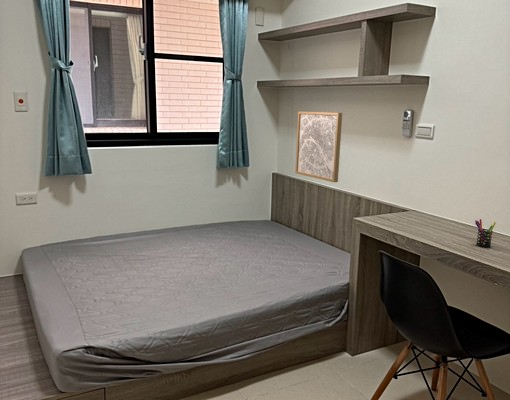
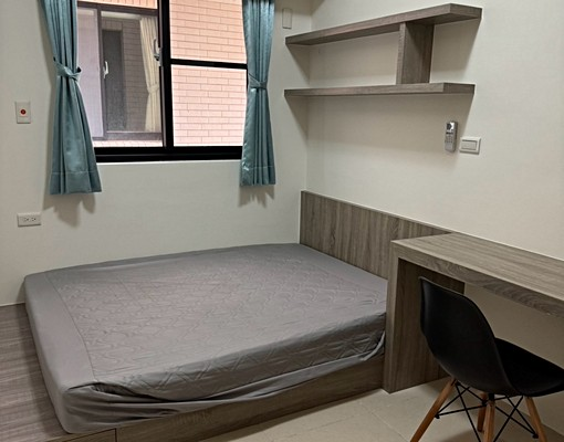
- pen holder [474,218,497,248]
- wall art [294,111,343,183]
